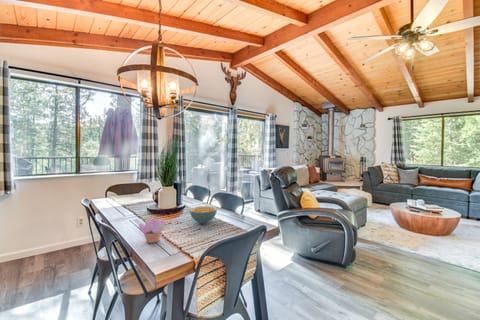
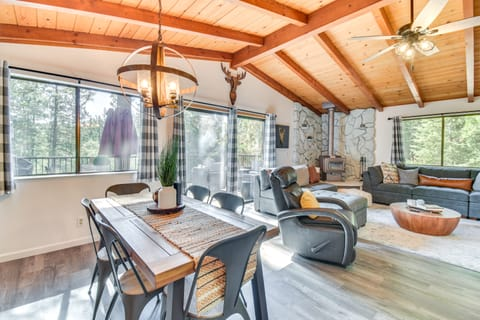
- succulent plant [138,218,166,244]
- cereal bowl [189,205,218,224]
